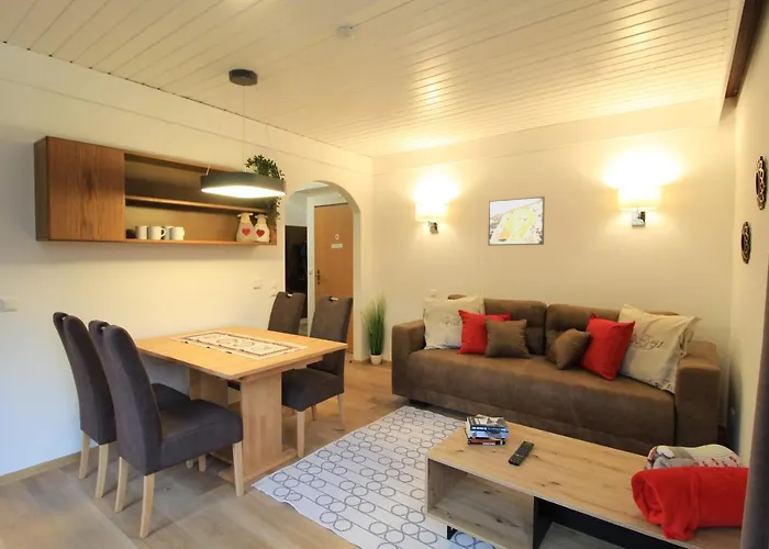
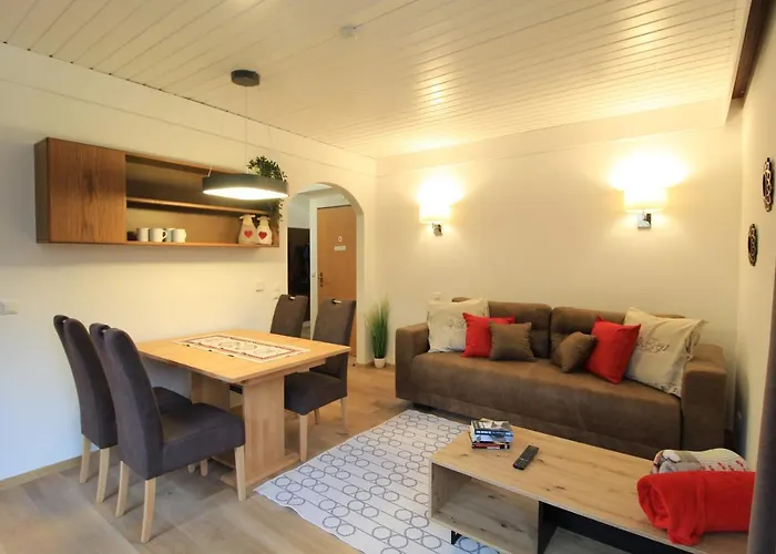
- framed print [487,195,546,247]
